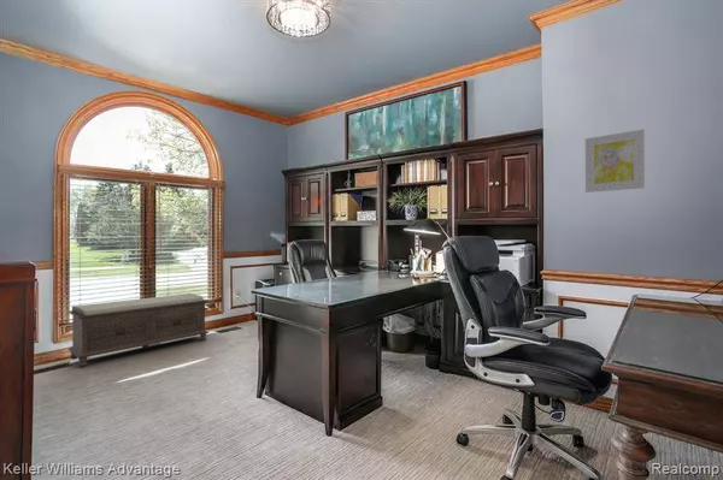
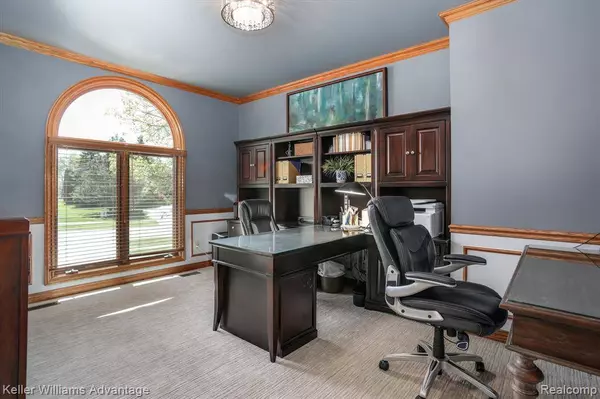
- bench [67,292,210,368]
- wall art [584,129,646,194]
